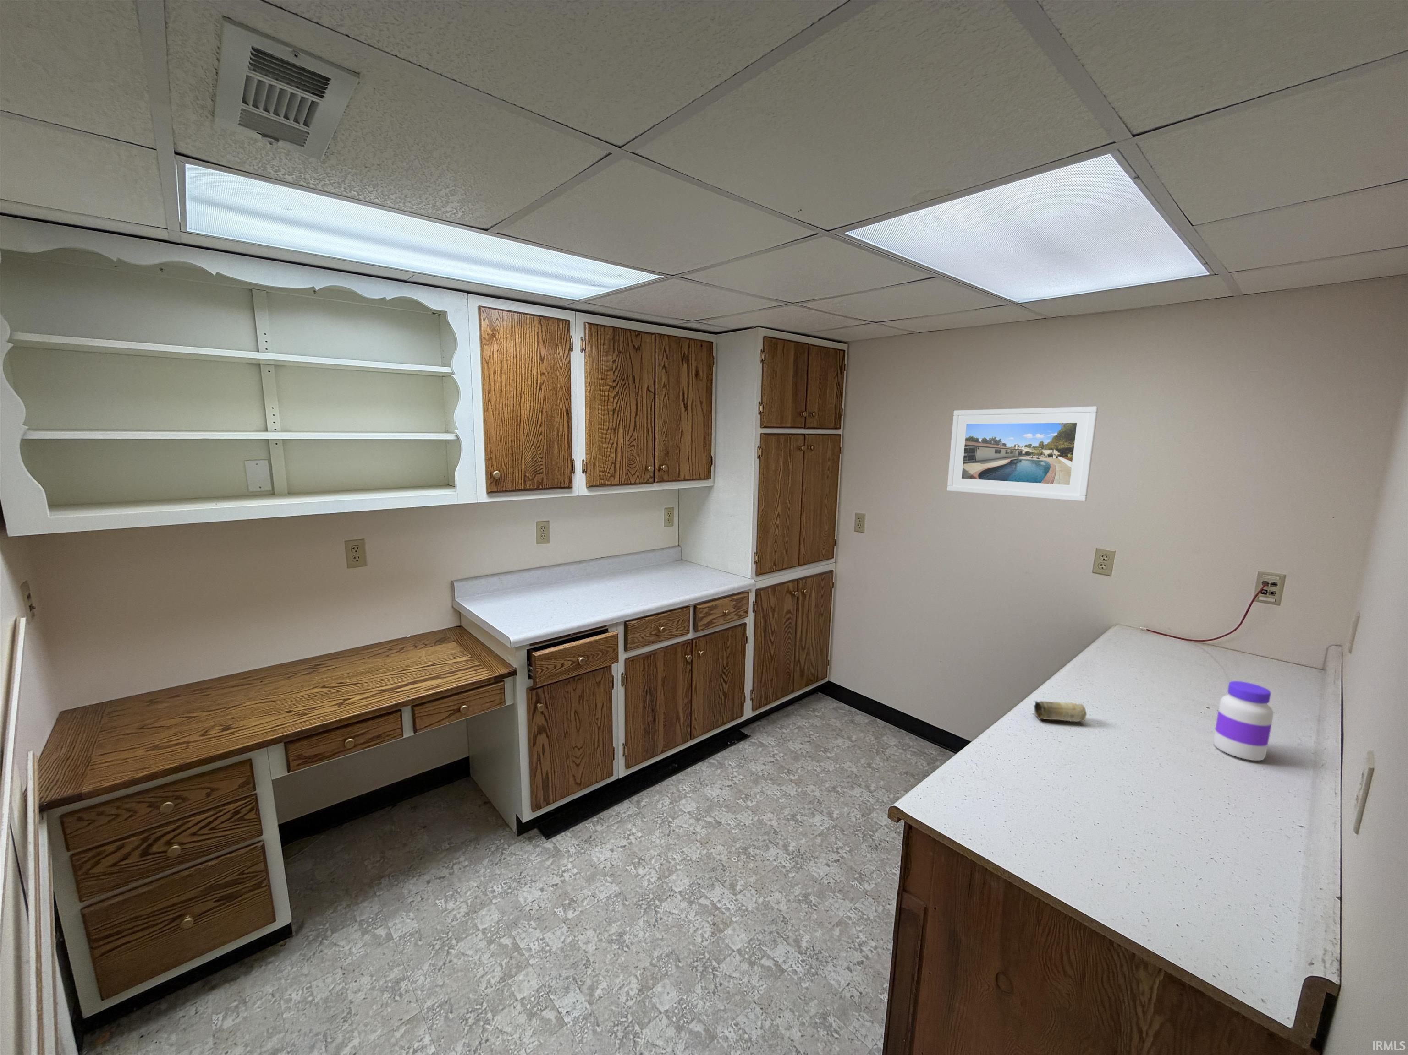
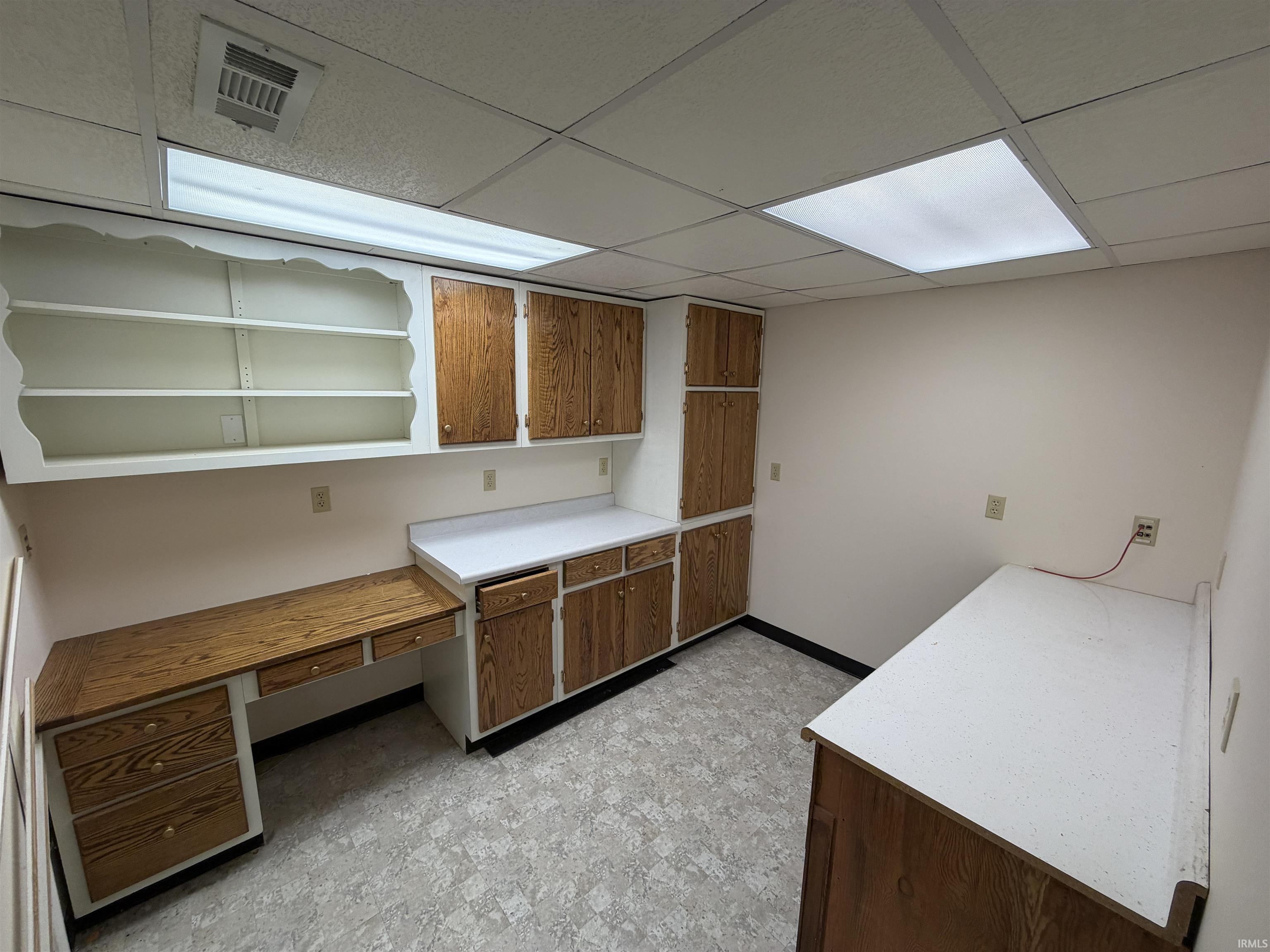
- jar [1213,680,1274,761]
- paper towel roll [1033,699,1088,723]
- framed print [947,406,1099,502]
